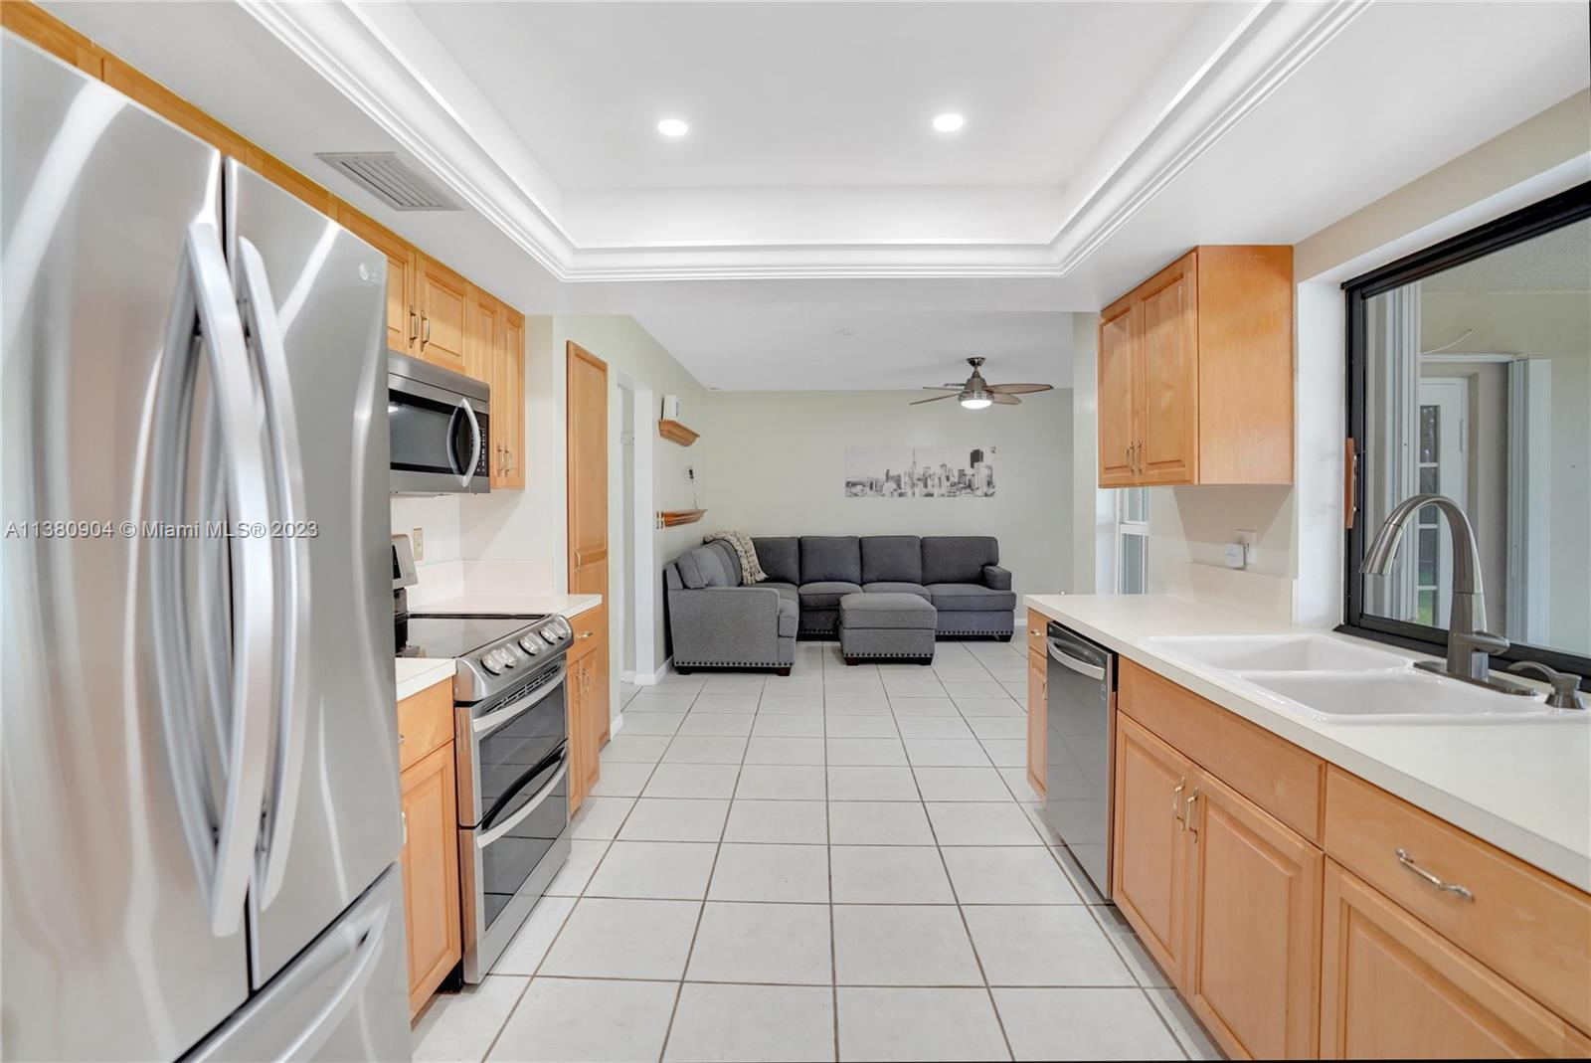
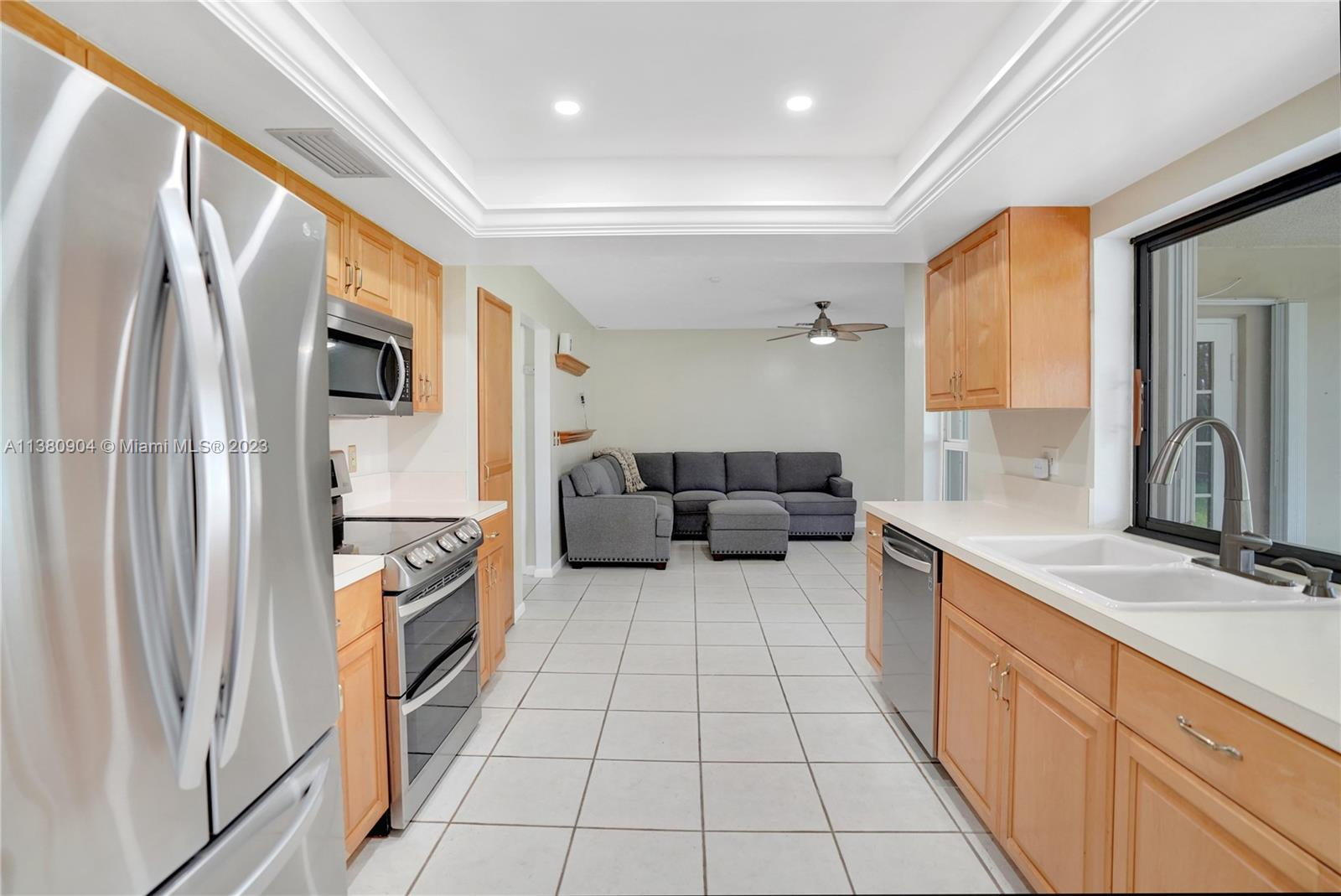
- wall art [845,446,997,498]
